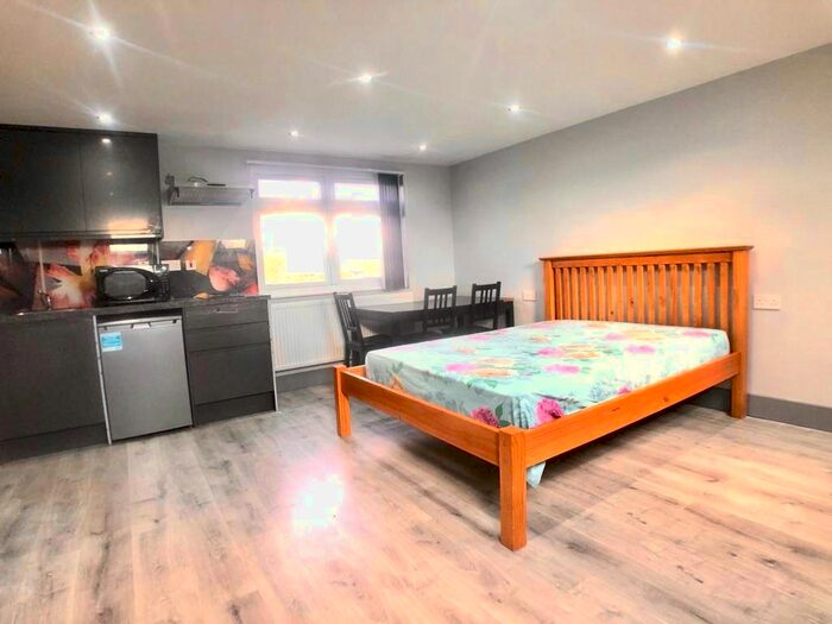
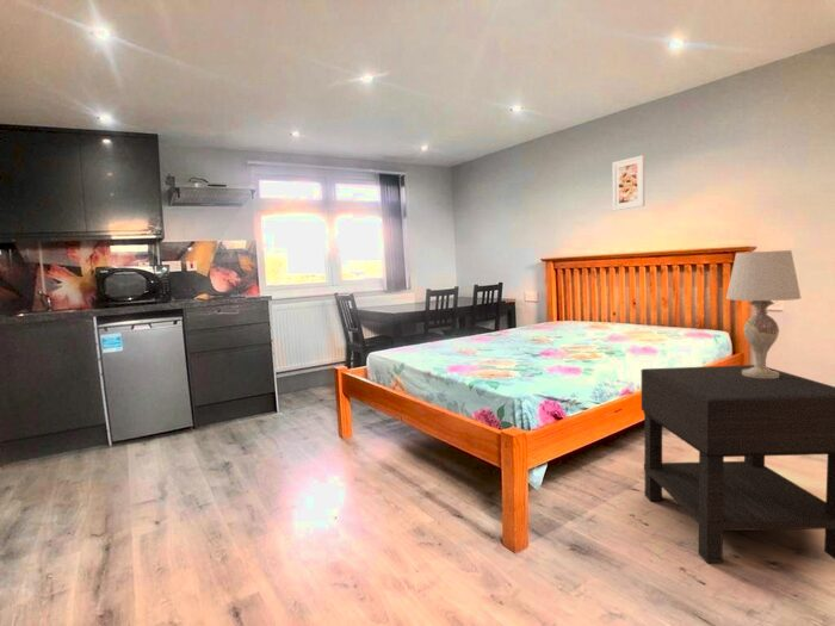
+ table lamp [725,249,802,378]
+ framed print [612,154,645,212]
+ nightstand [641,364,835,564]
